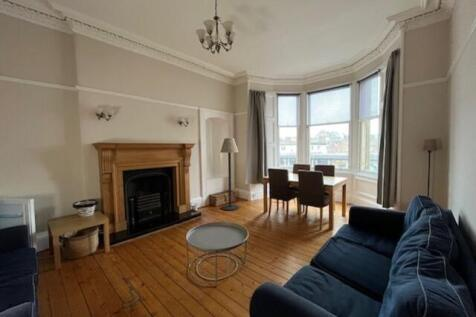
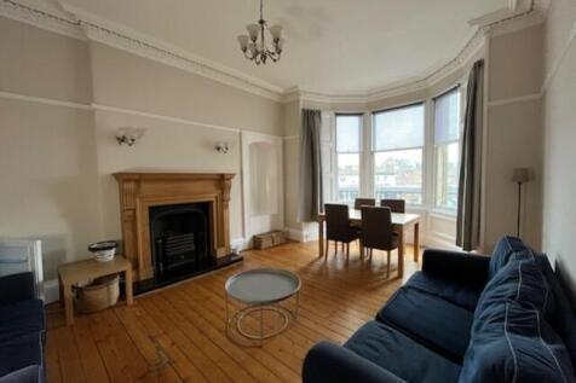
- floor lamp [219,137,240,211]
